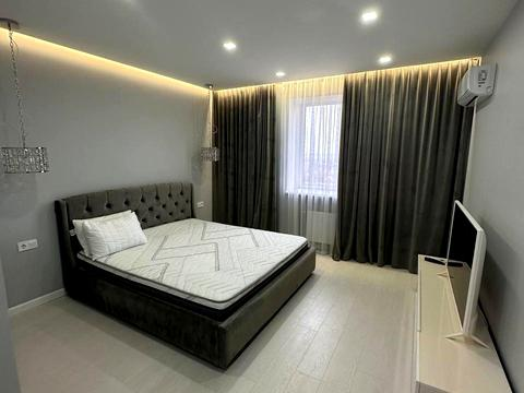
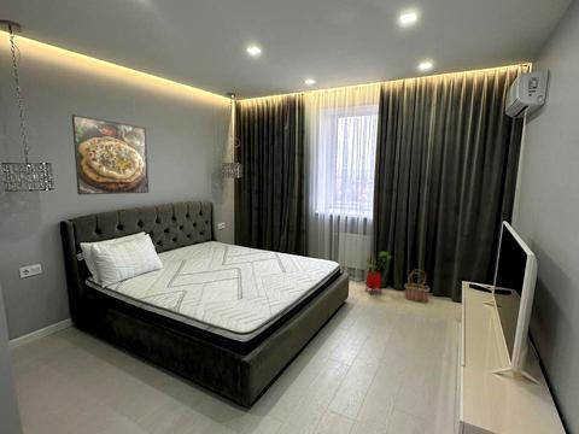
+ basket [403,269,431,304]
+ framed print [71,113,150,197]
+ house plant [363,251,393,297]
